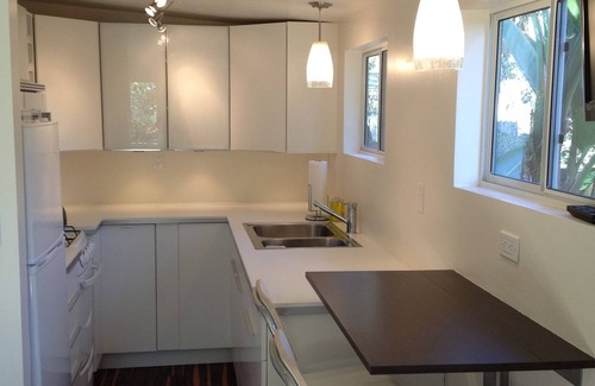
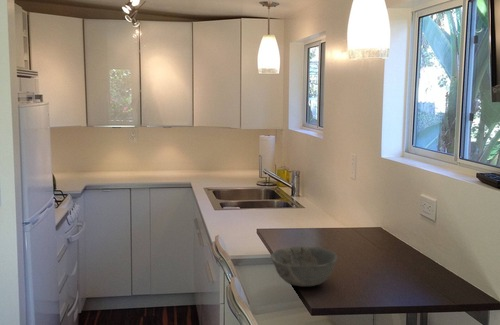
+ bowl [270,245,339,288]
